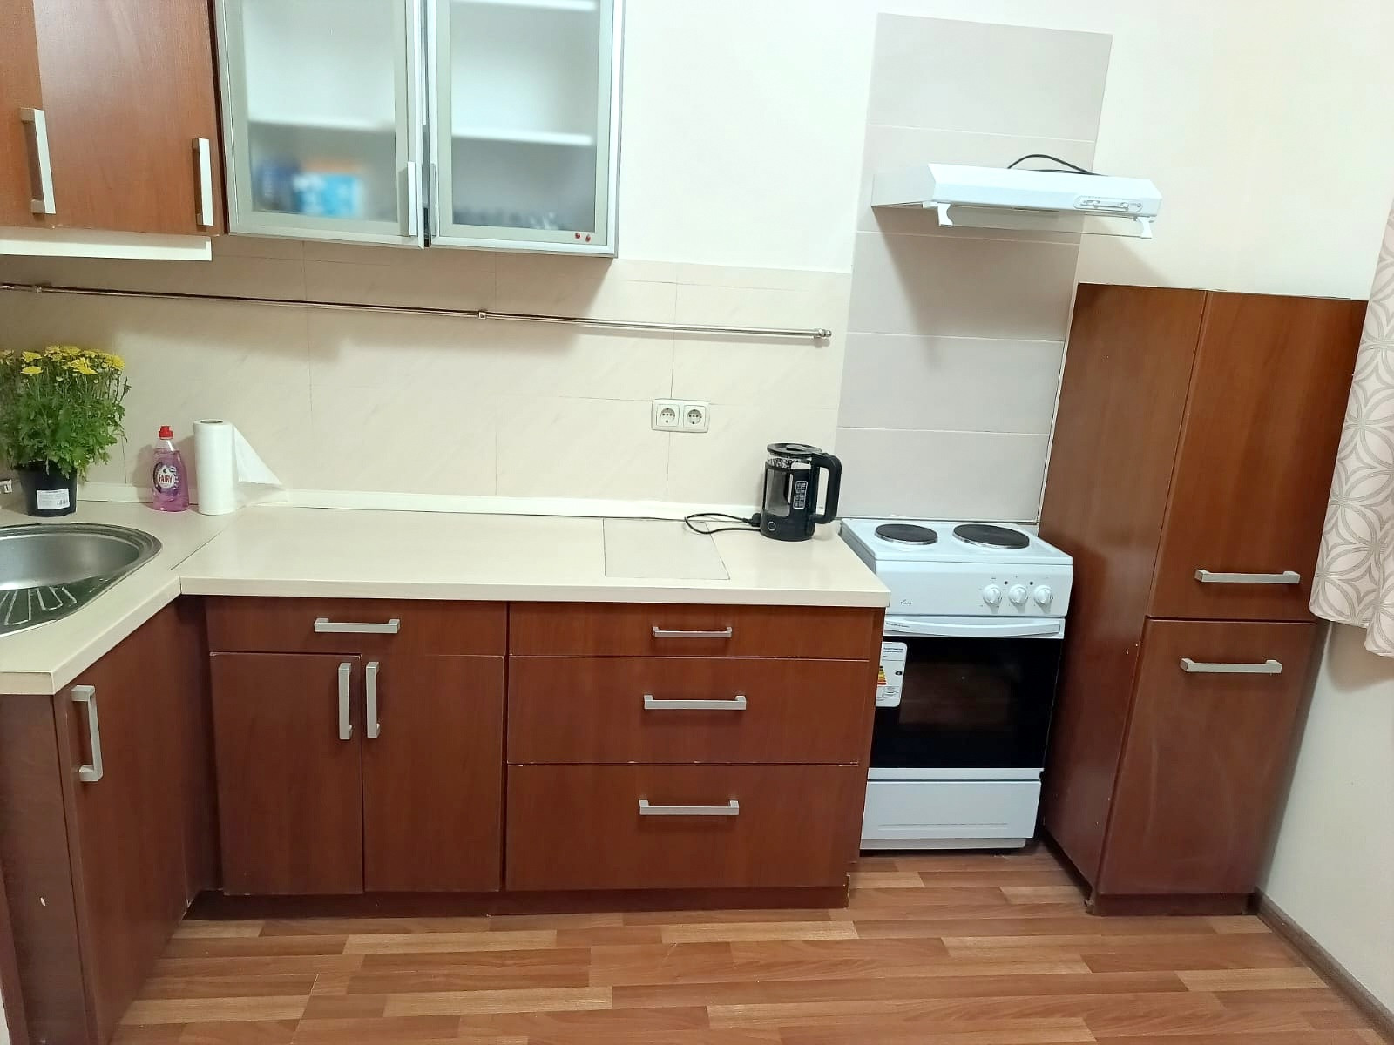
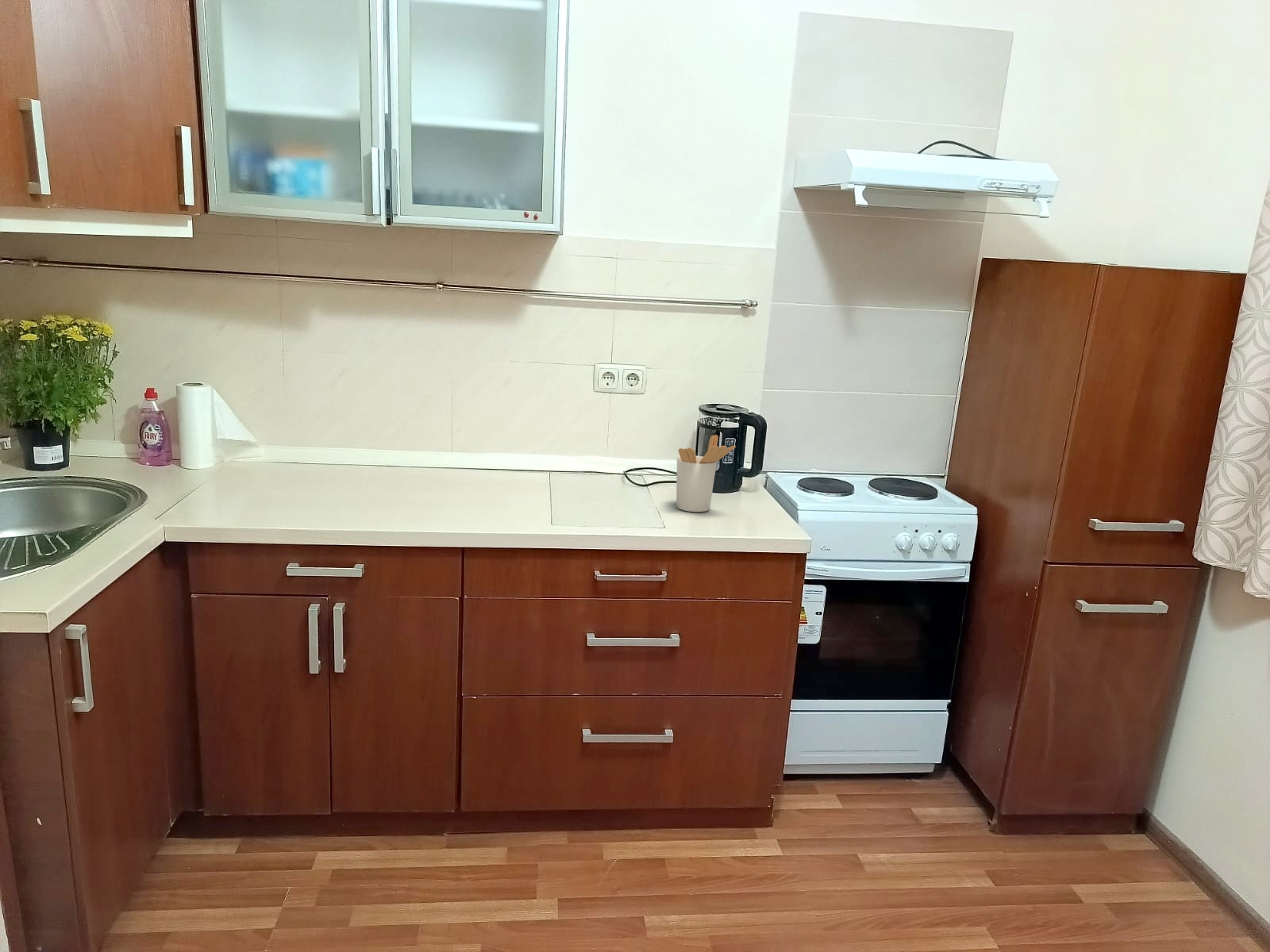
+ utensil holder [675,434,737,512]
